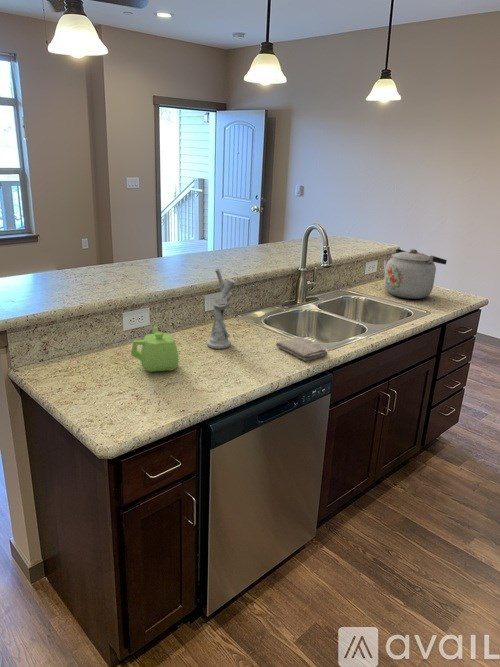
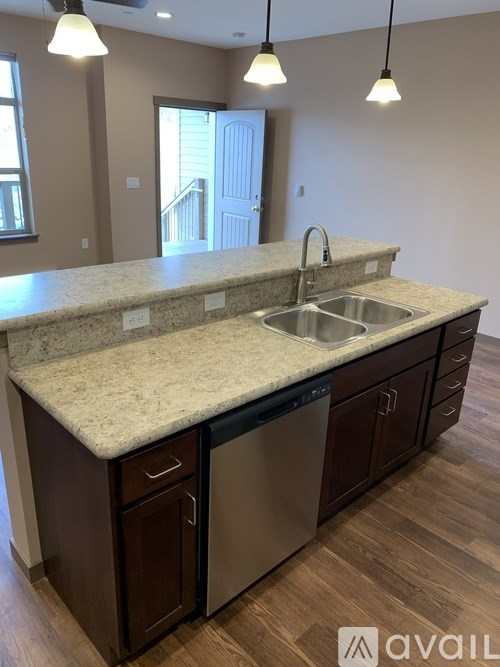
- washcloth [275,336,329,362]
- teapot [130,324,180,373]
- kettle [383,248,448,300]
- utensil holder [206,267,236,350]
